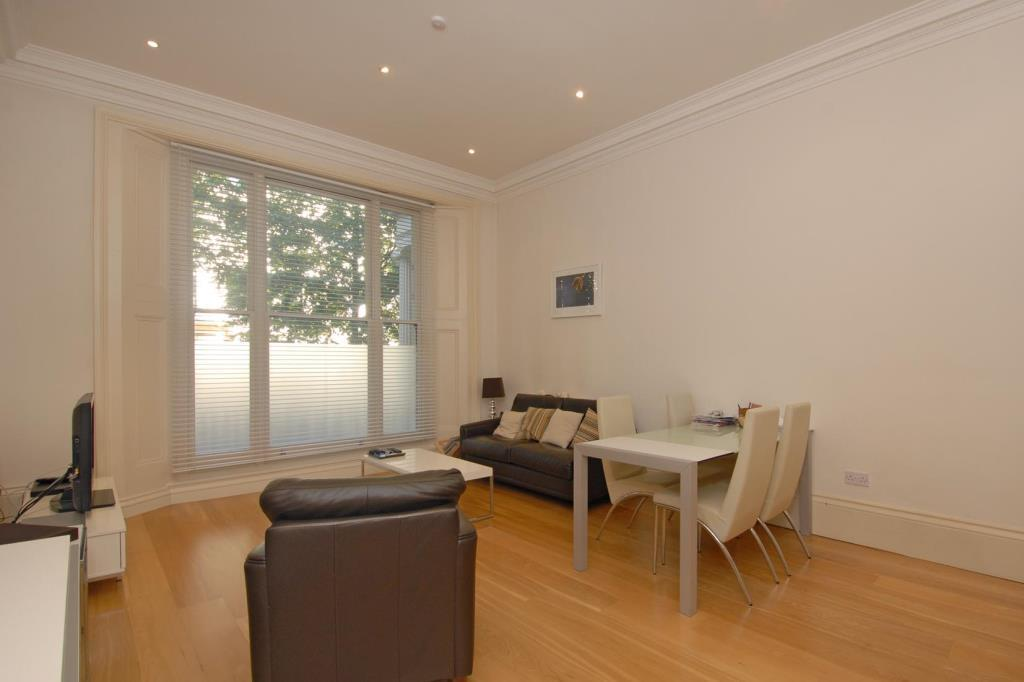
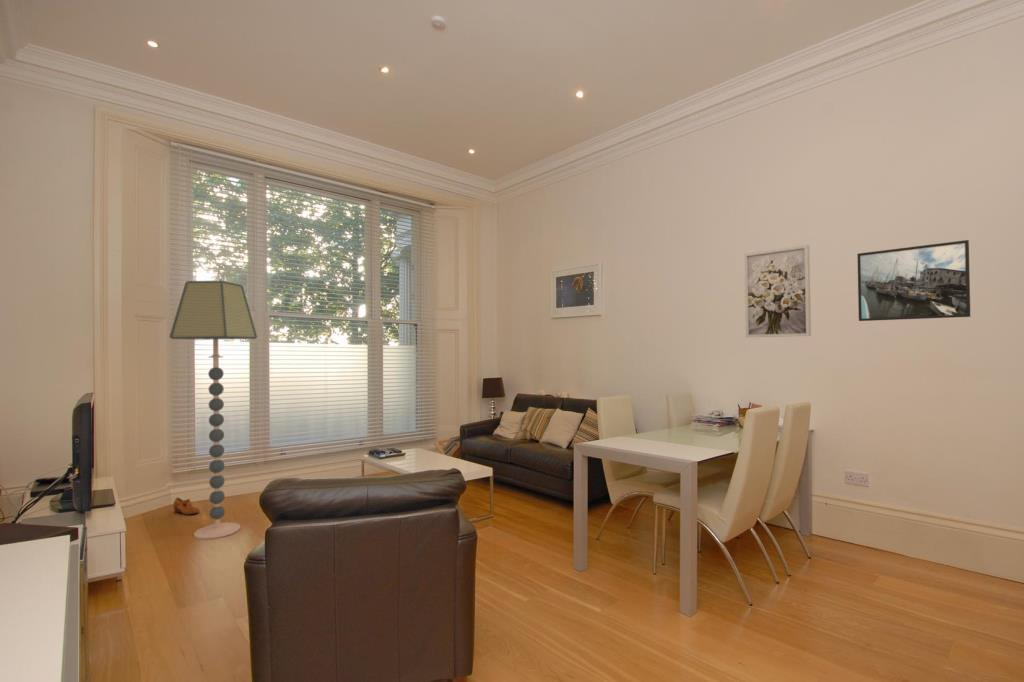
+ wall art [743,244,812,338]
+ floor lamp [169,280,258,540]
+ shoe [172,496,200,516]
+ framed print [856,239,971,322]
